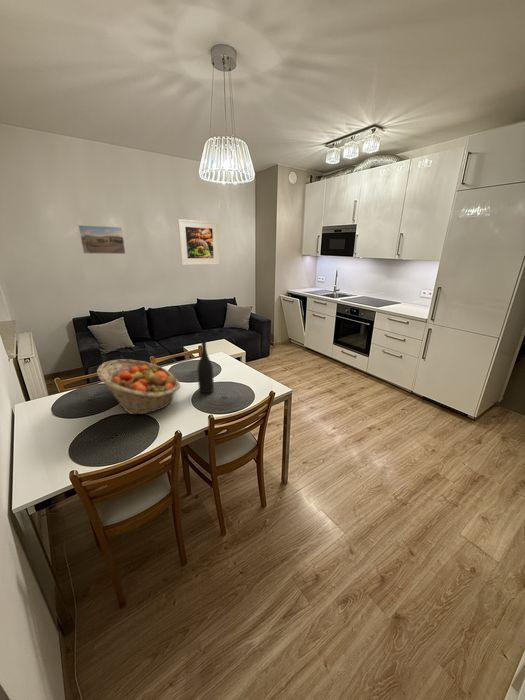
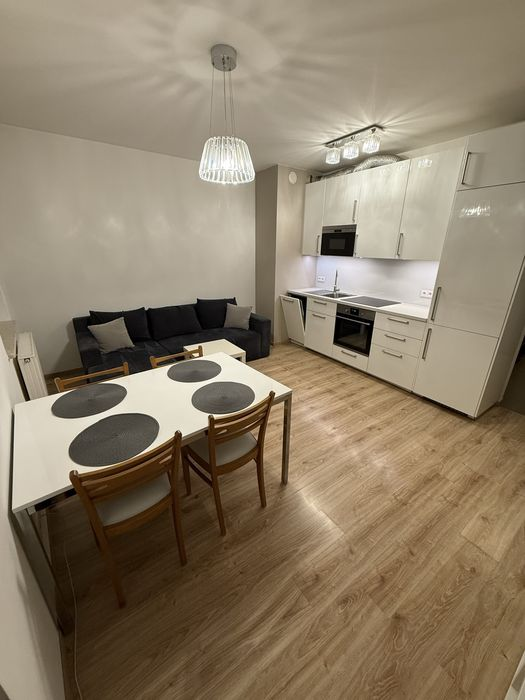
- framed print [177,218,220,266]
- fruit basket [96,358,181,415]
- wine bottle [196,339,215,394]
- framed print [77,224,127,255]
